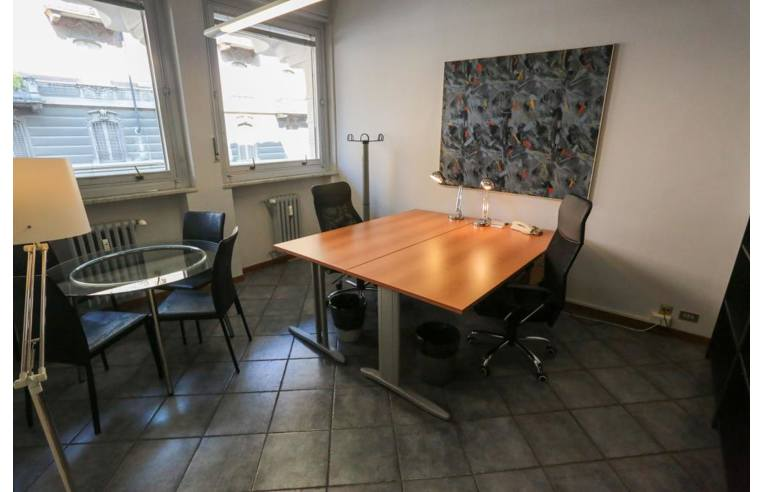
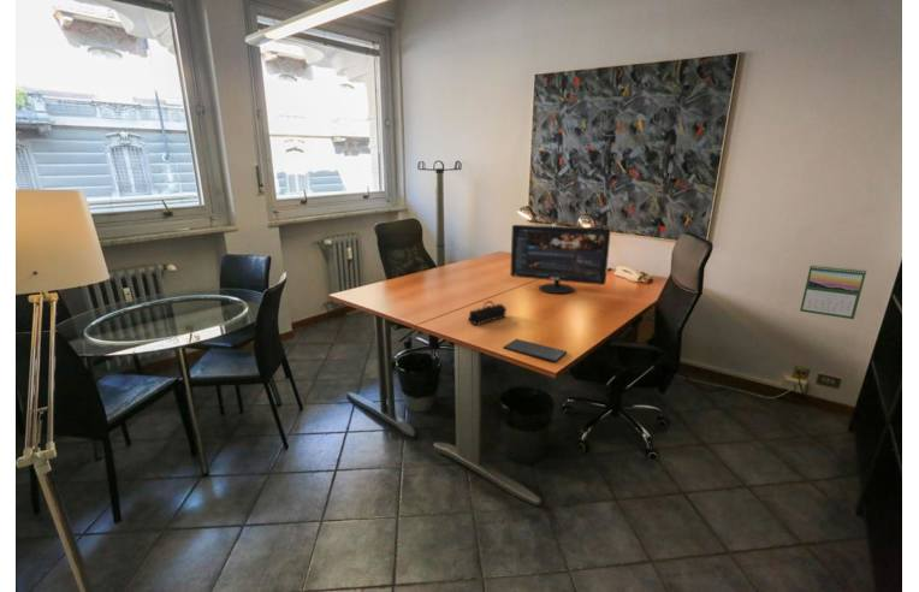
+ calendar [799,264,867,320]
+ computer monitor [509,224,611,295]
+ pencil case [468,300,508,326]
+ keyboard [503,338,568,363]
